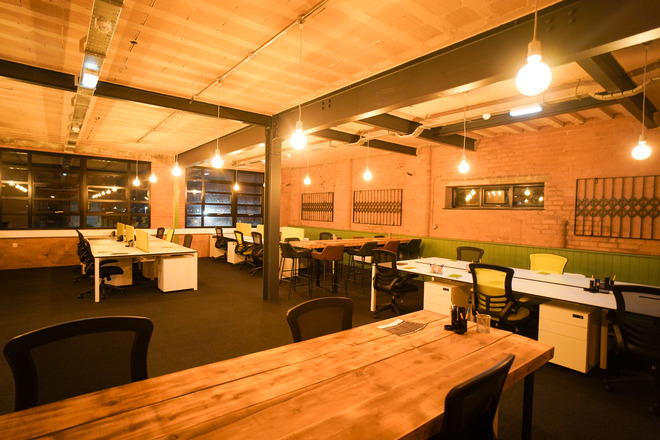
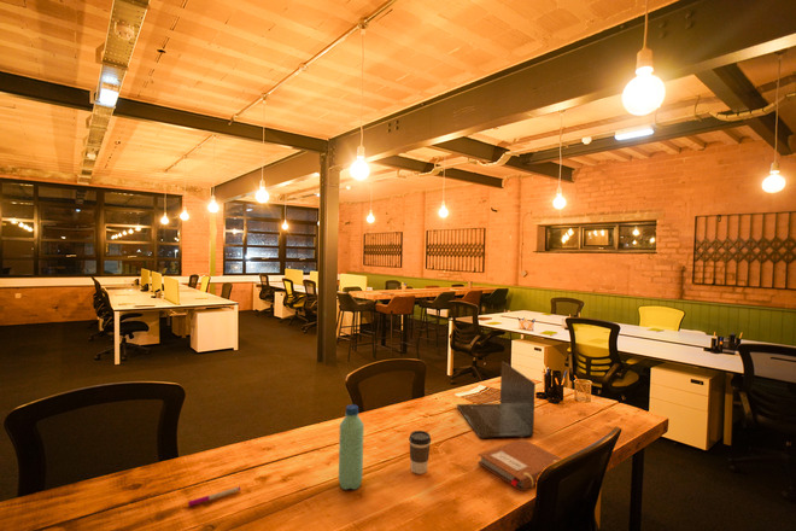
+ water bottle [338,403,364,491]
+ coffee cup [408,430,432,475]
+ pen [187,485,241,507]
+ laptop [456,360,537,439]
+ notebook [476,438,562,491]
